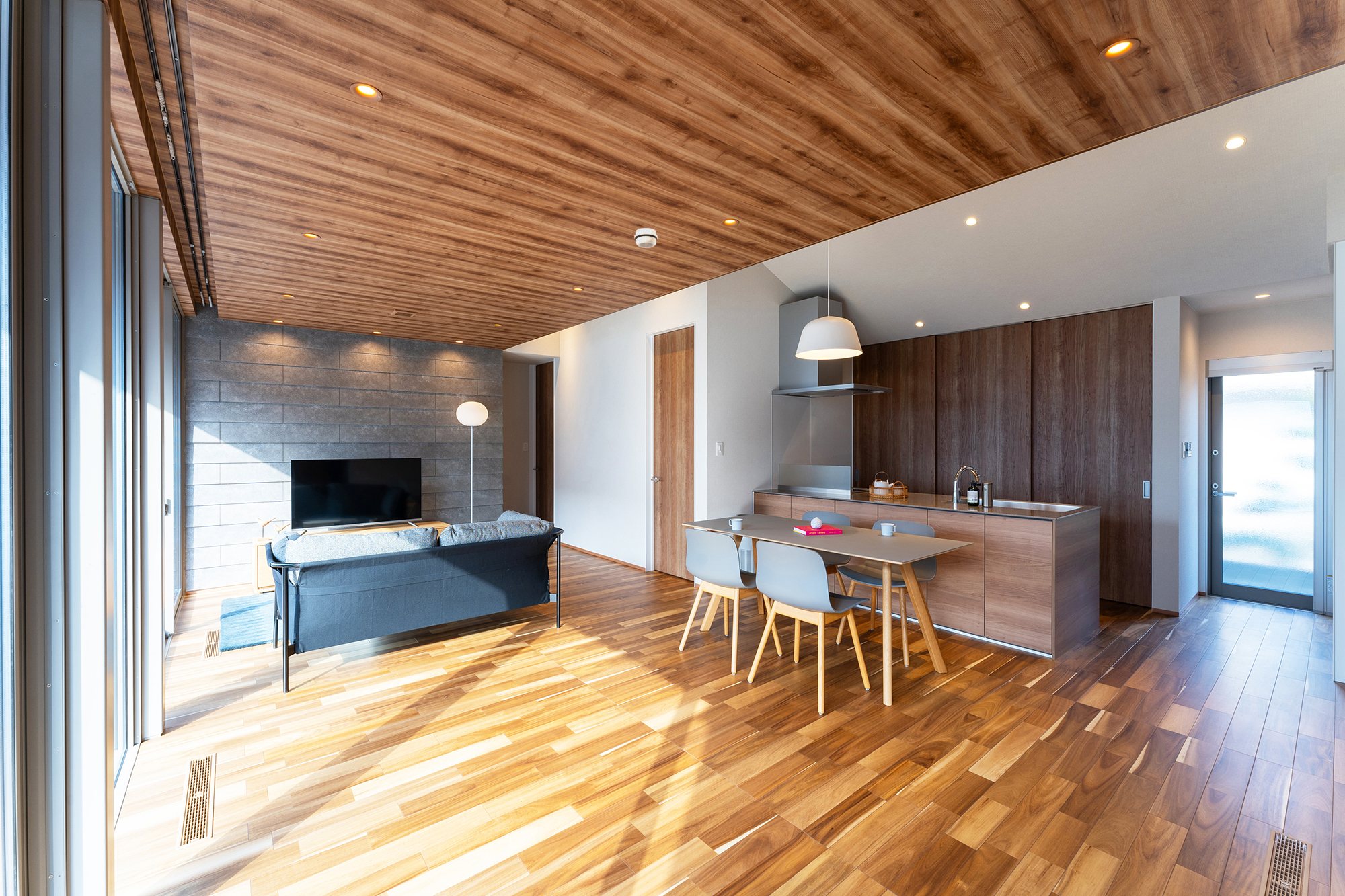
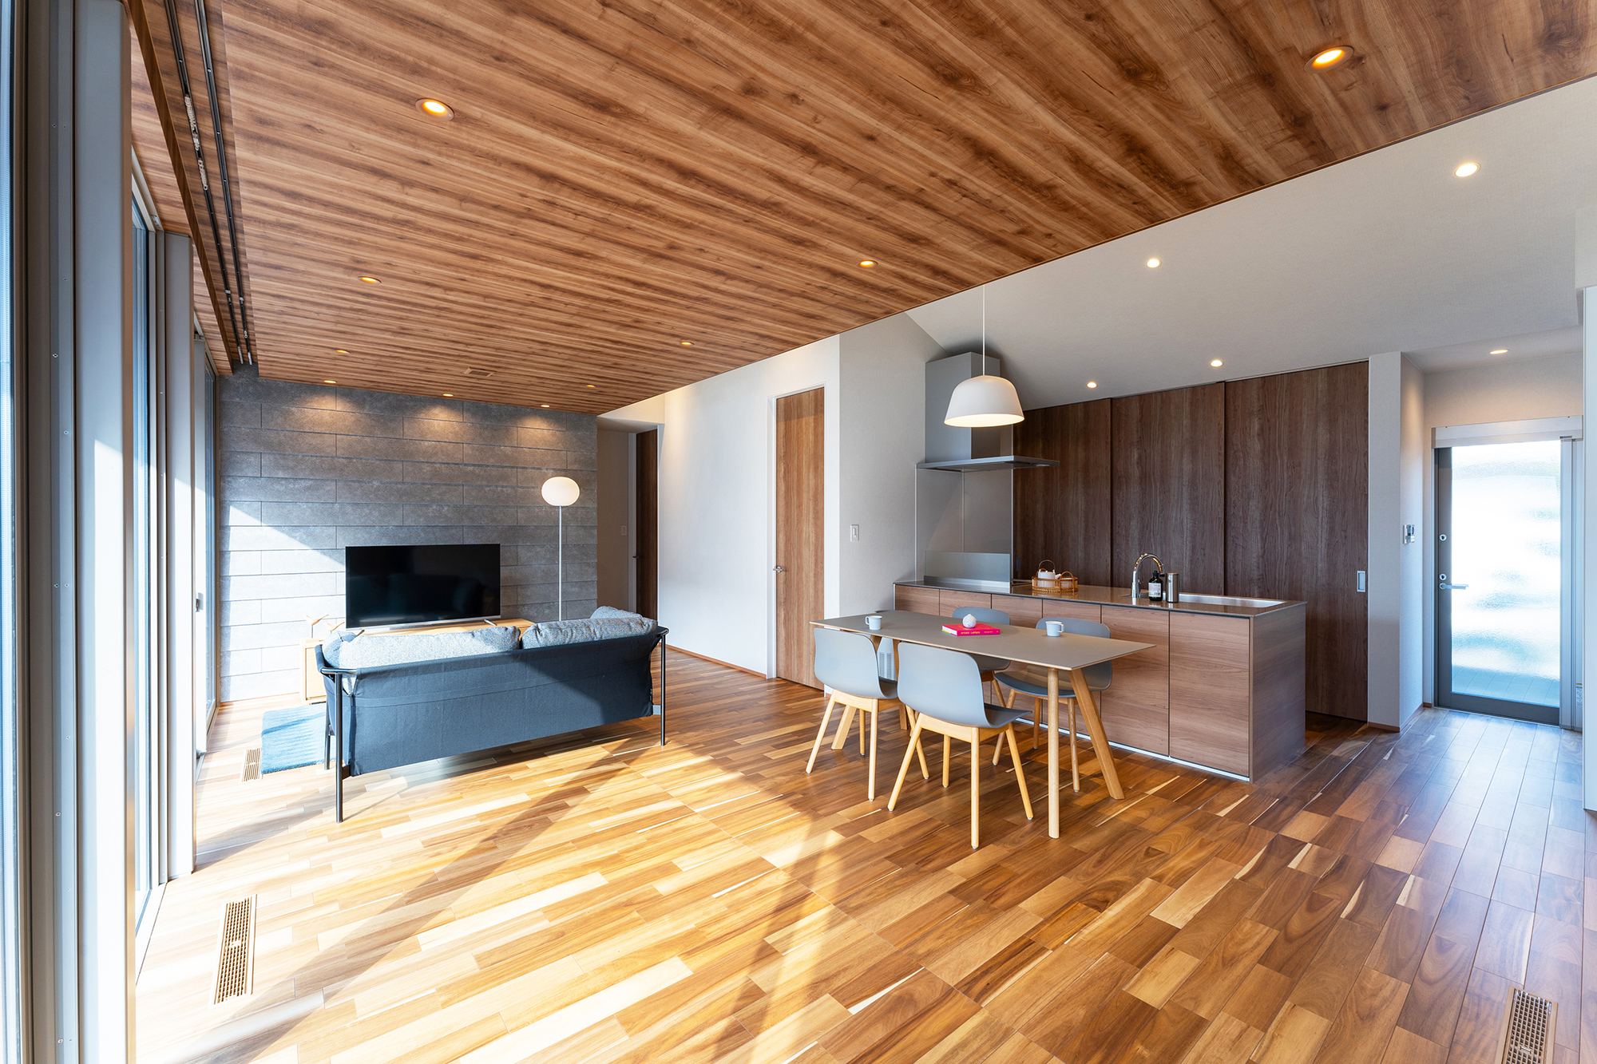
- smoke detector [633,227,658,249]
